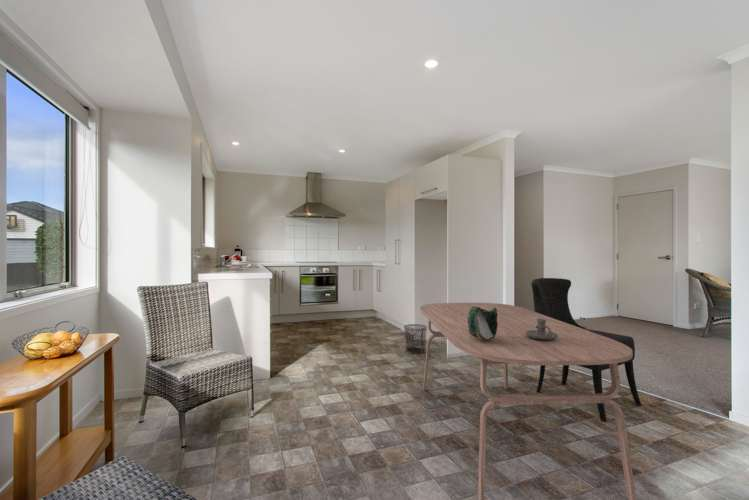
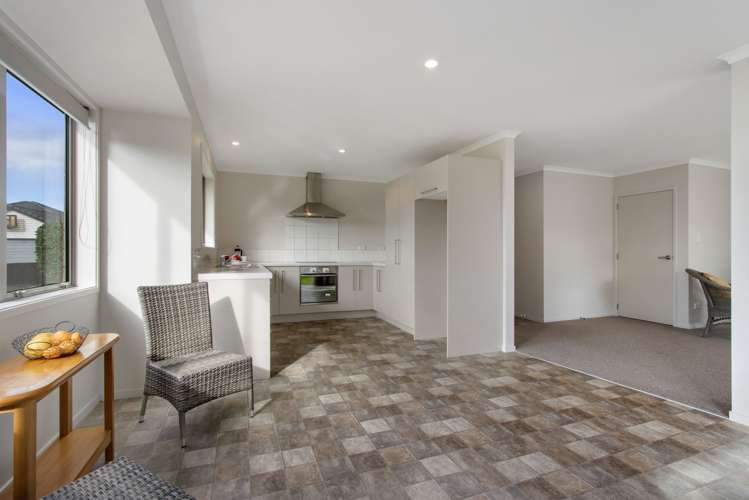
- dining table [419,302,637,500]
- decorative bowl [467,306,498,341]
- candle holder [526,319,558,340]
- waste bin [403,323,428,355]
- dining chair [530,277,642,423]
